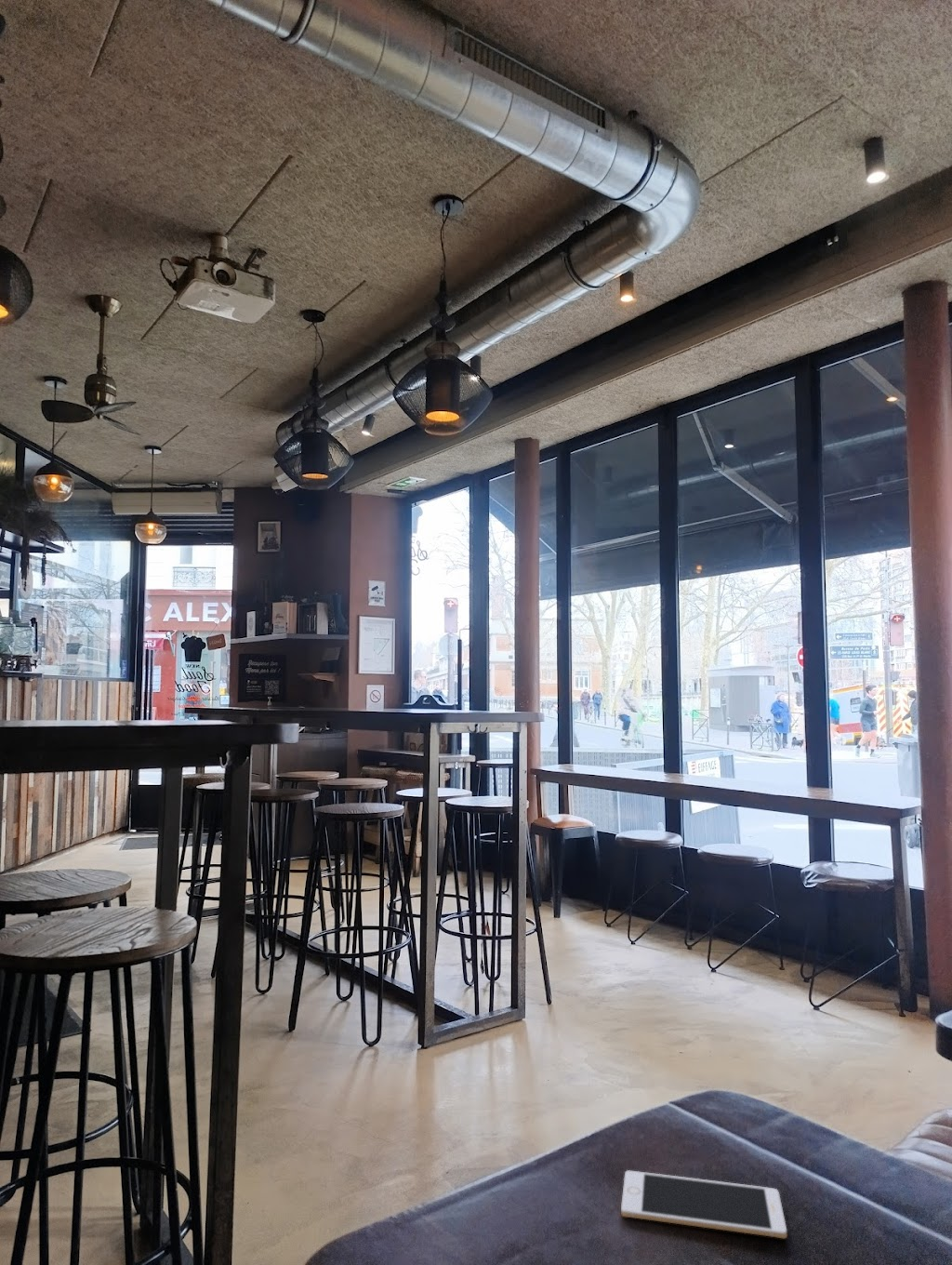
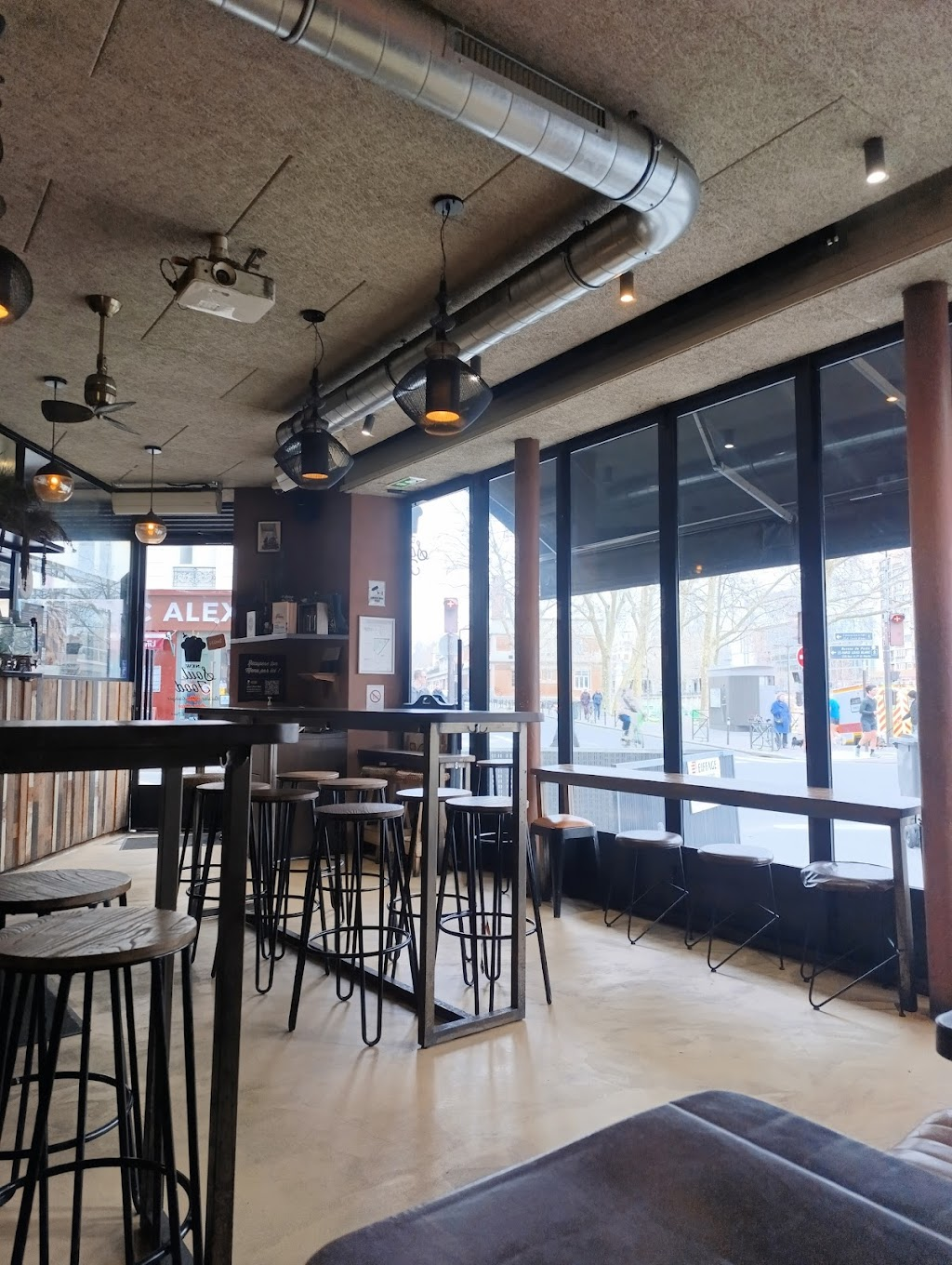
- cell phone [620,1169,787,1239]
